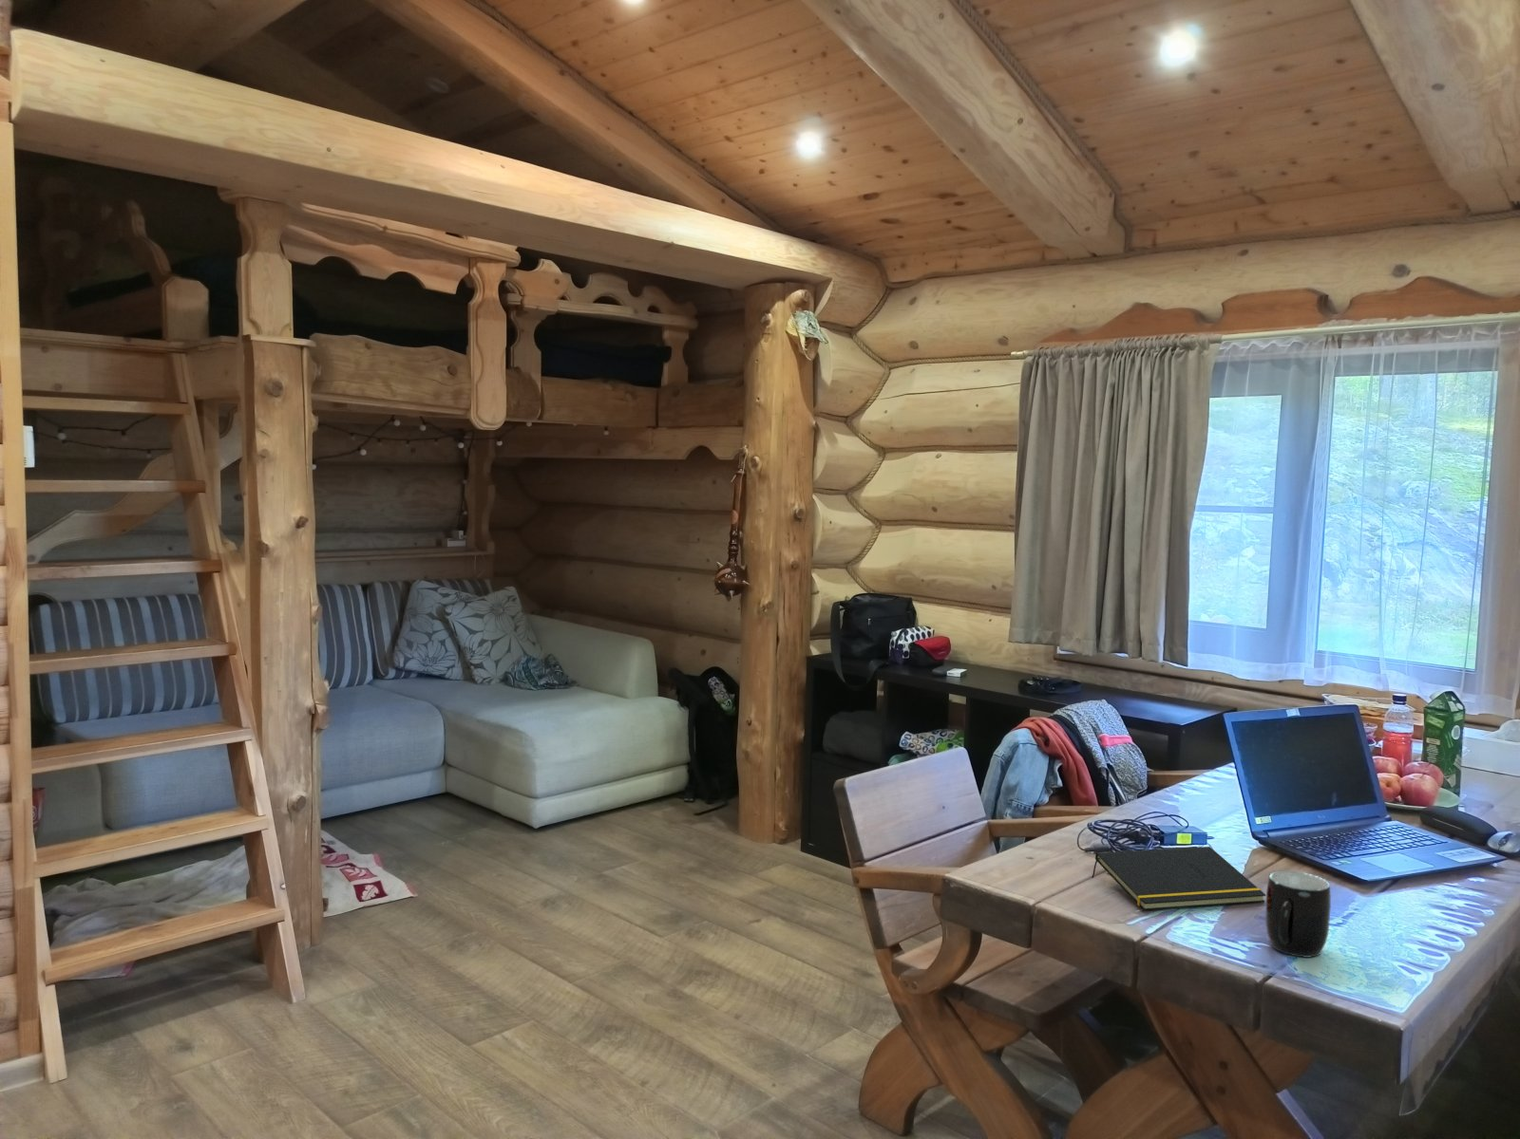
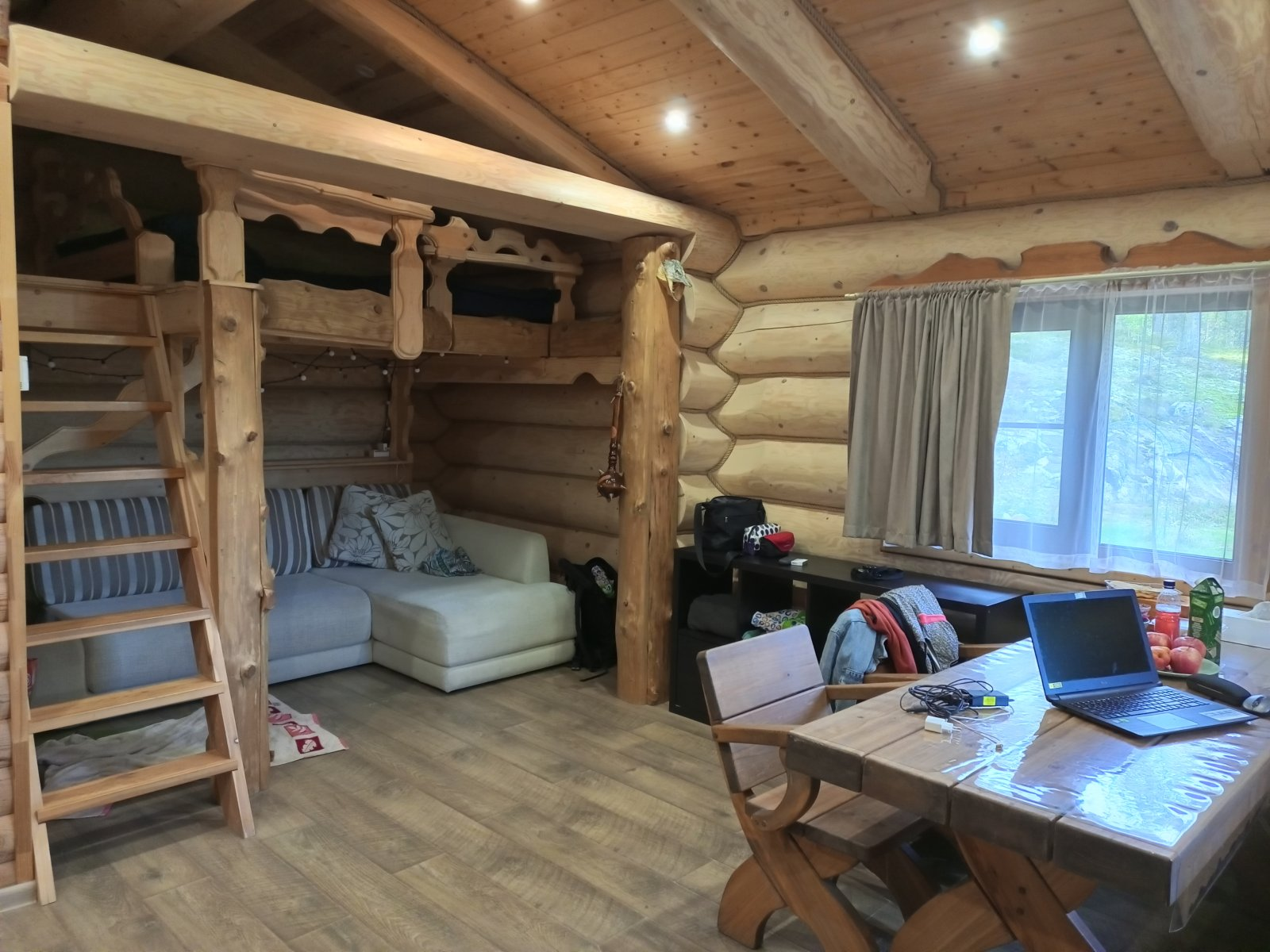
- mug [1264,870,1332,958]
- notepad [1090,846,1266,912]
